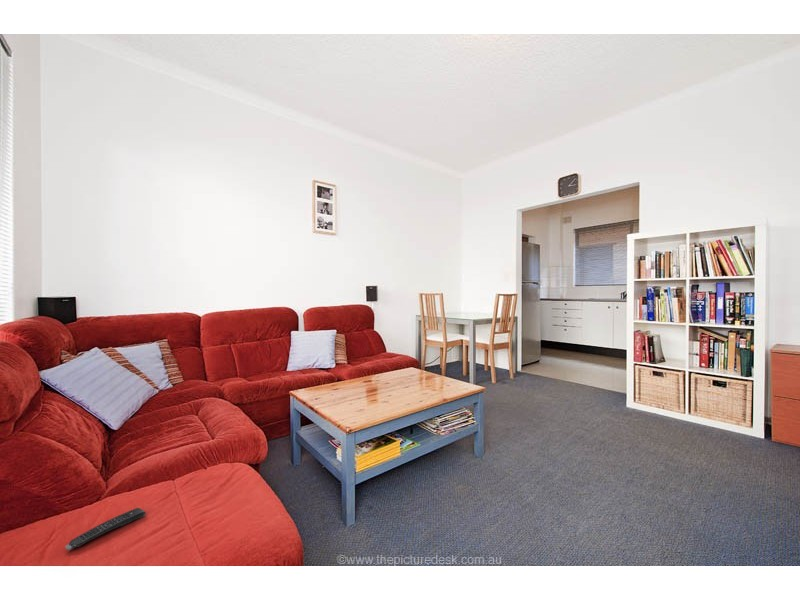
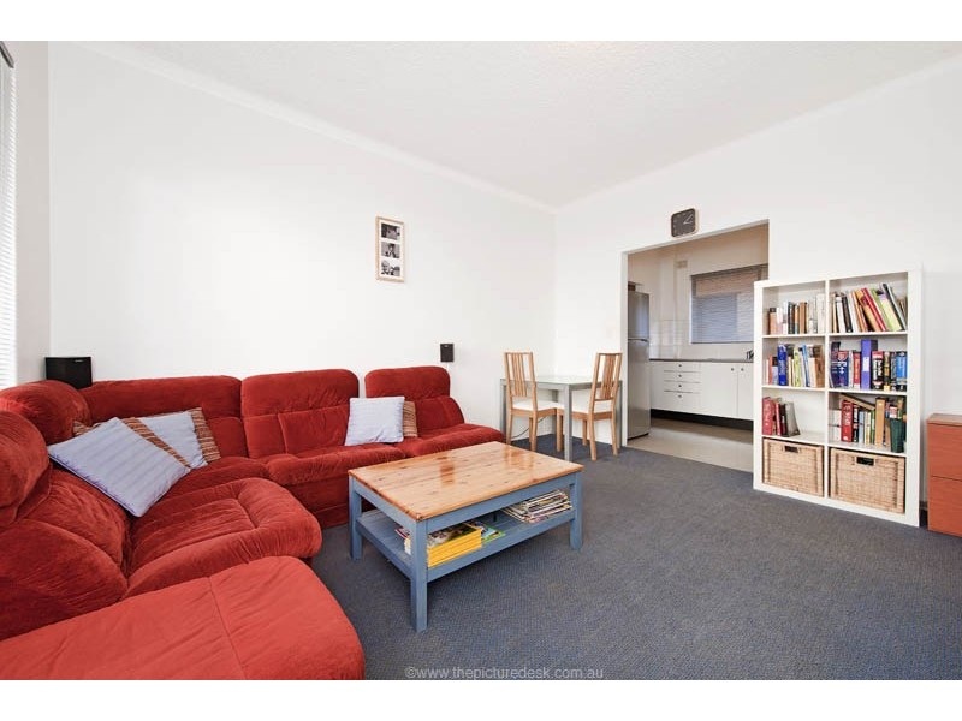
- remote control [64,507,147,551]
